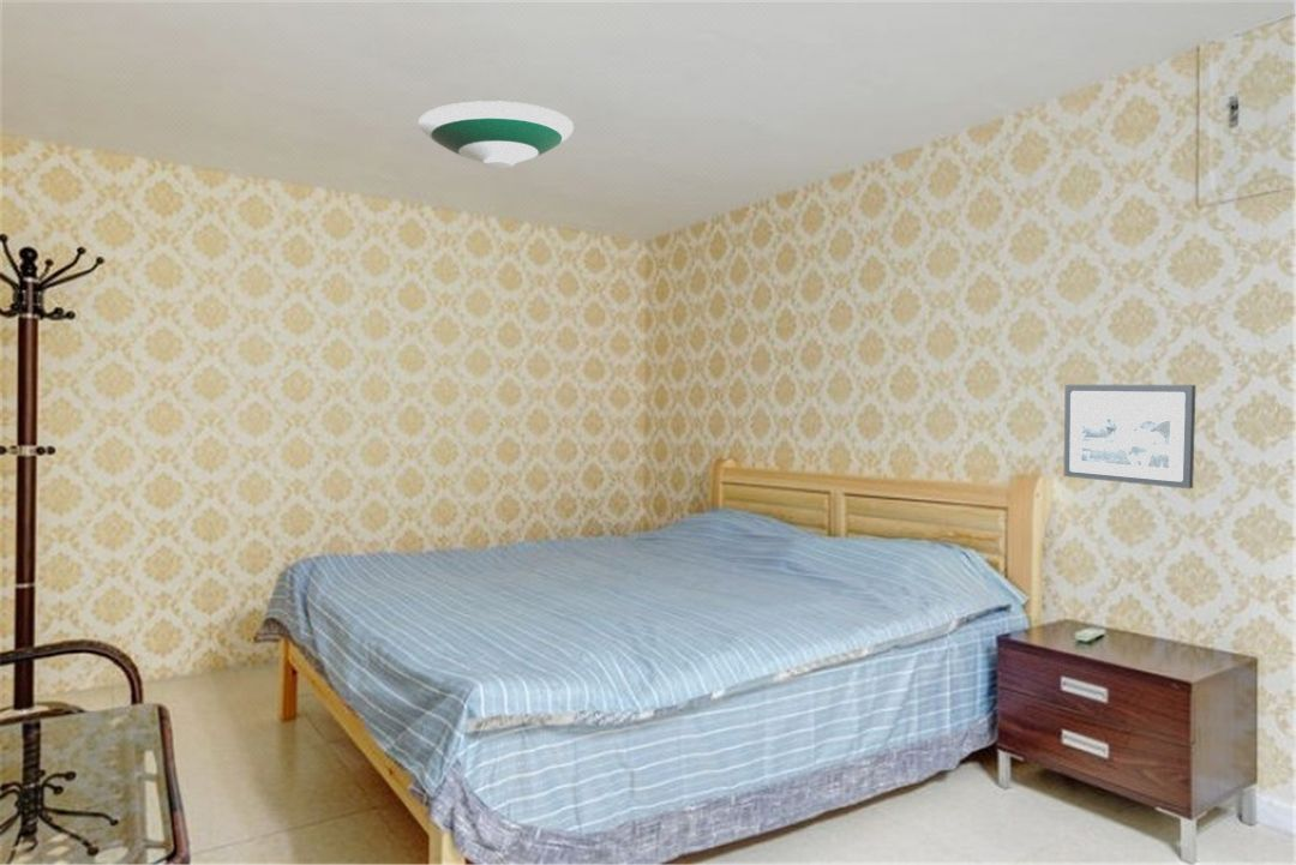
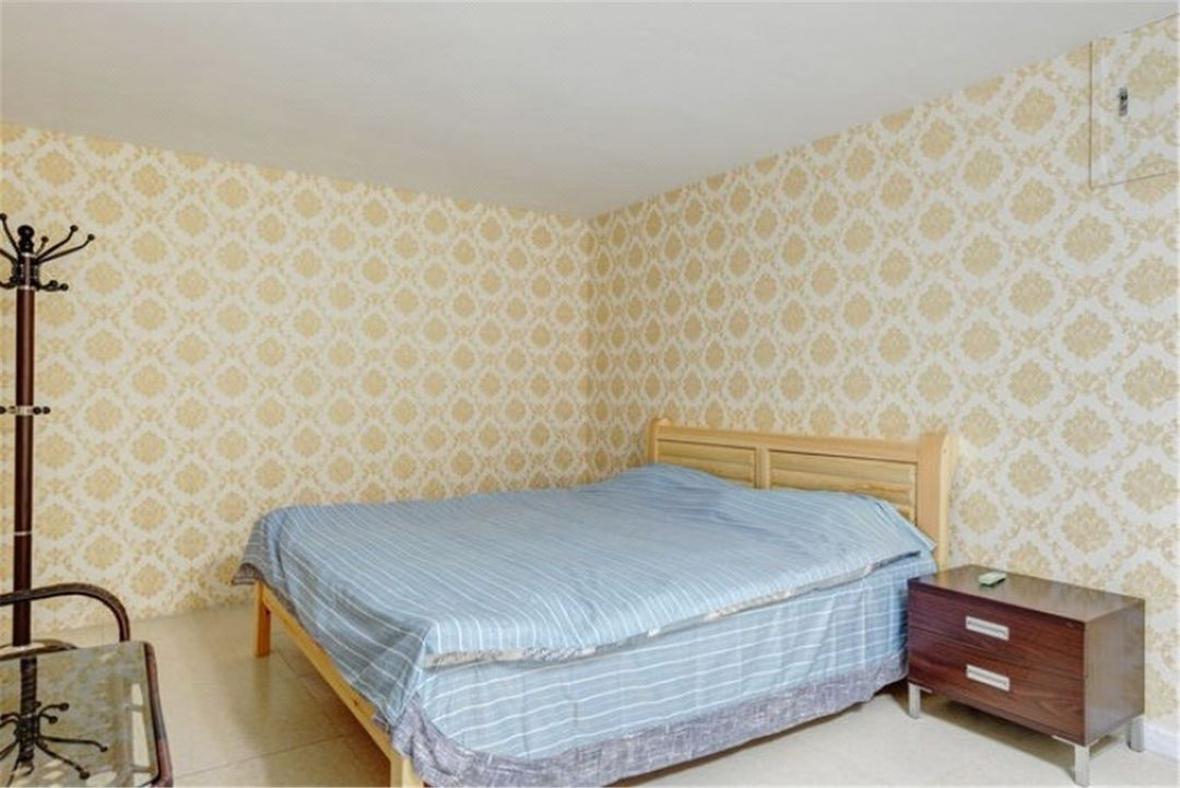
- picture frame [1062,384,1196,489]
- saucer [418,100,575,169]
